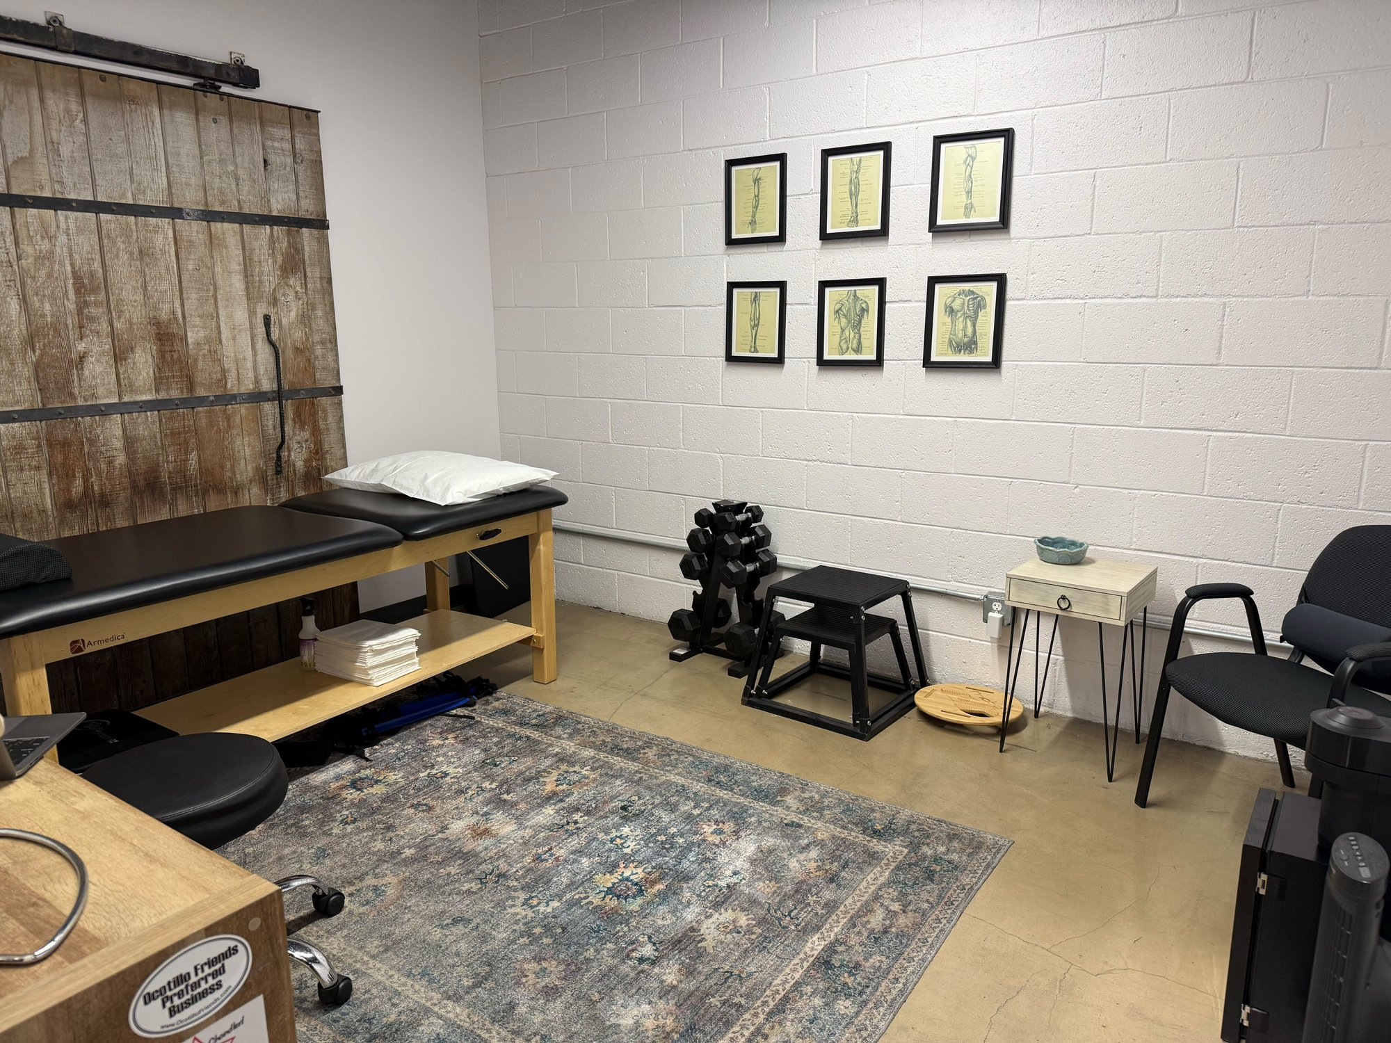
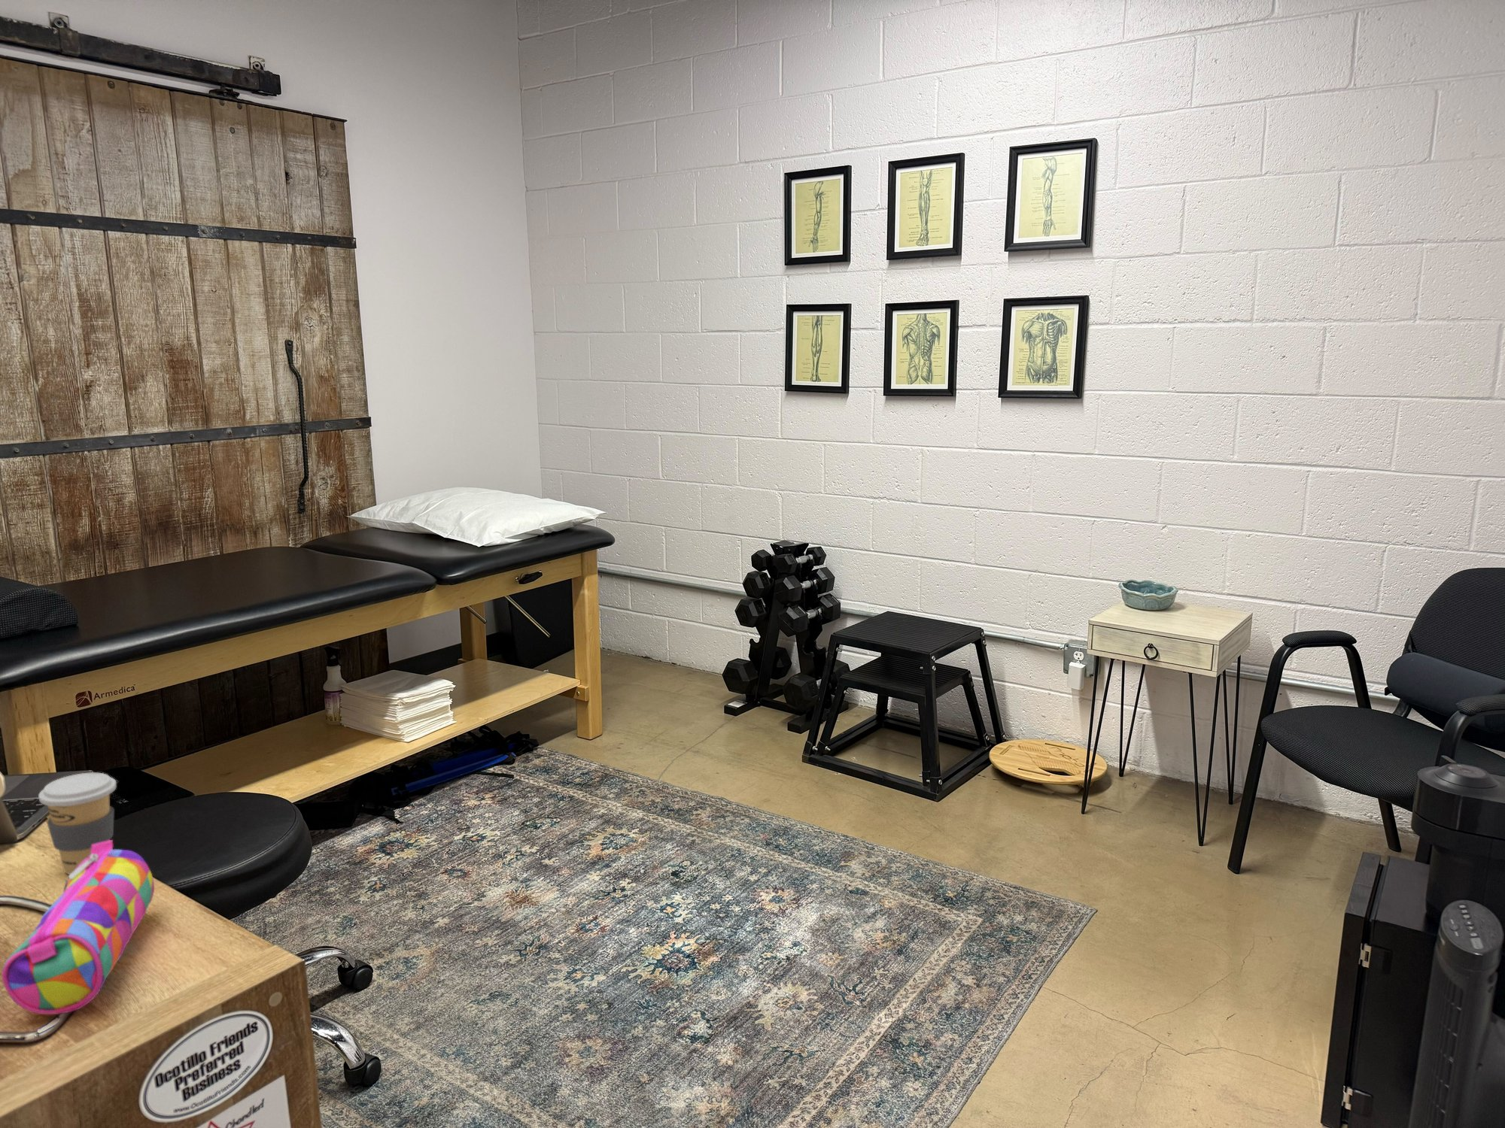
+ pencil case [1,839,155,1015]
+ coffee cup [38,773,116,876]
